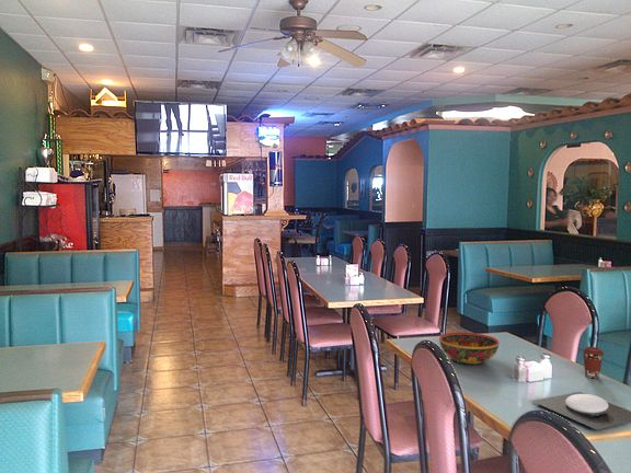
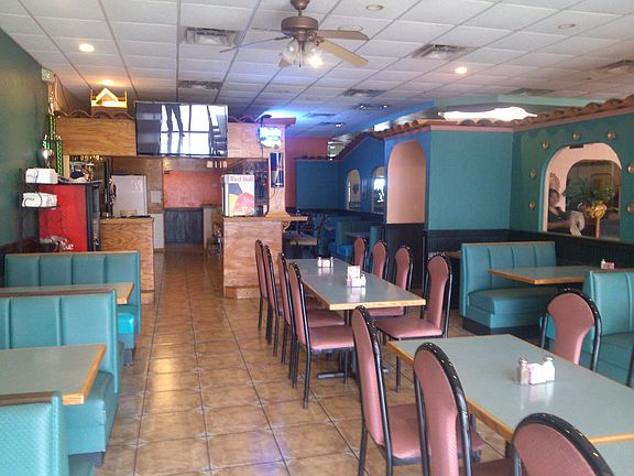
- coffee cup [581,346,605,379]
- plate [531,391,631,430]
- bowl [438,332,501,366]
